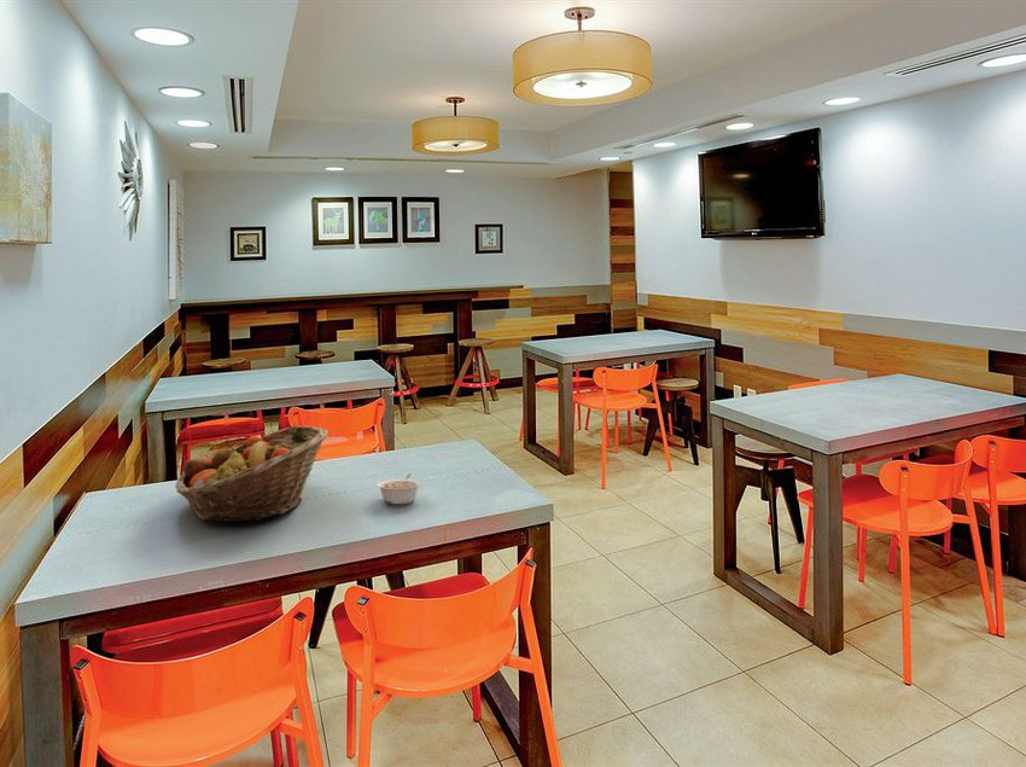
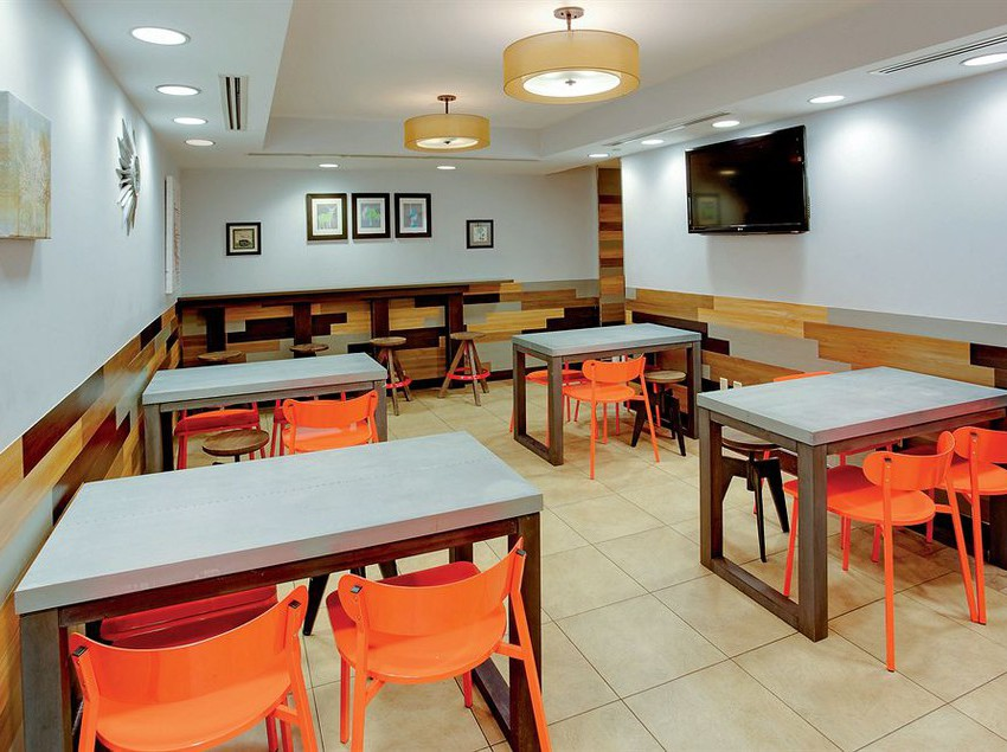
- fruit basket [174,424,330,523]
- legume [375,473,422,505]
